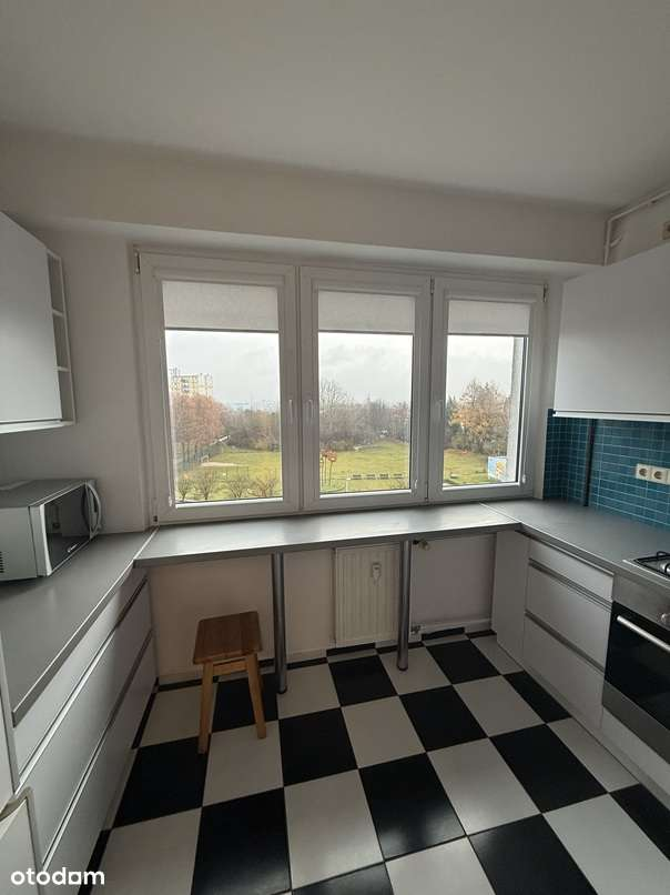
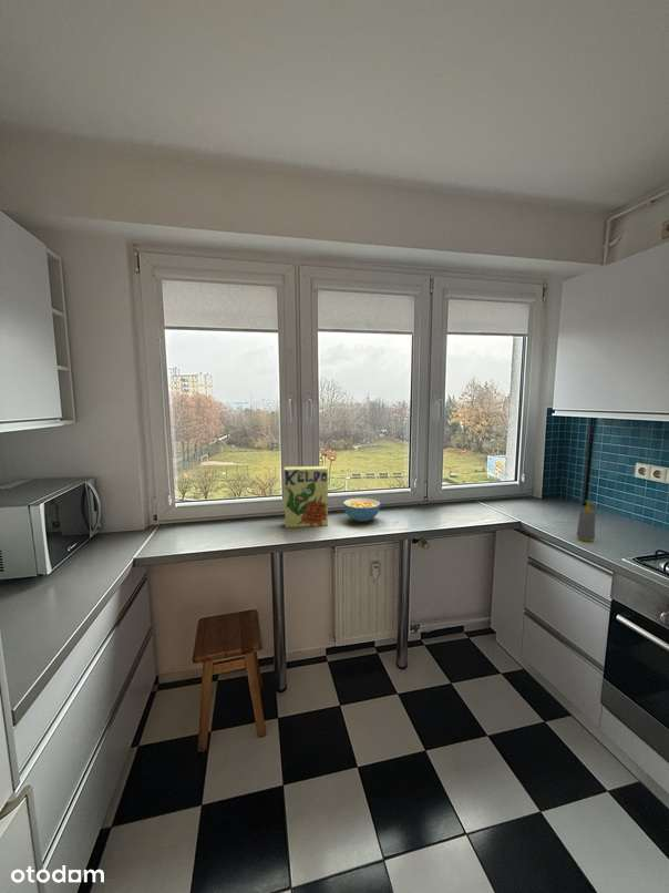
+ cereal box [284,465,329,528]
+ cereal bowl [342,497,381,523]
+ soap bottle [576,500,597,543]
